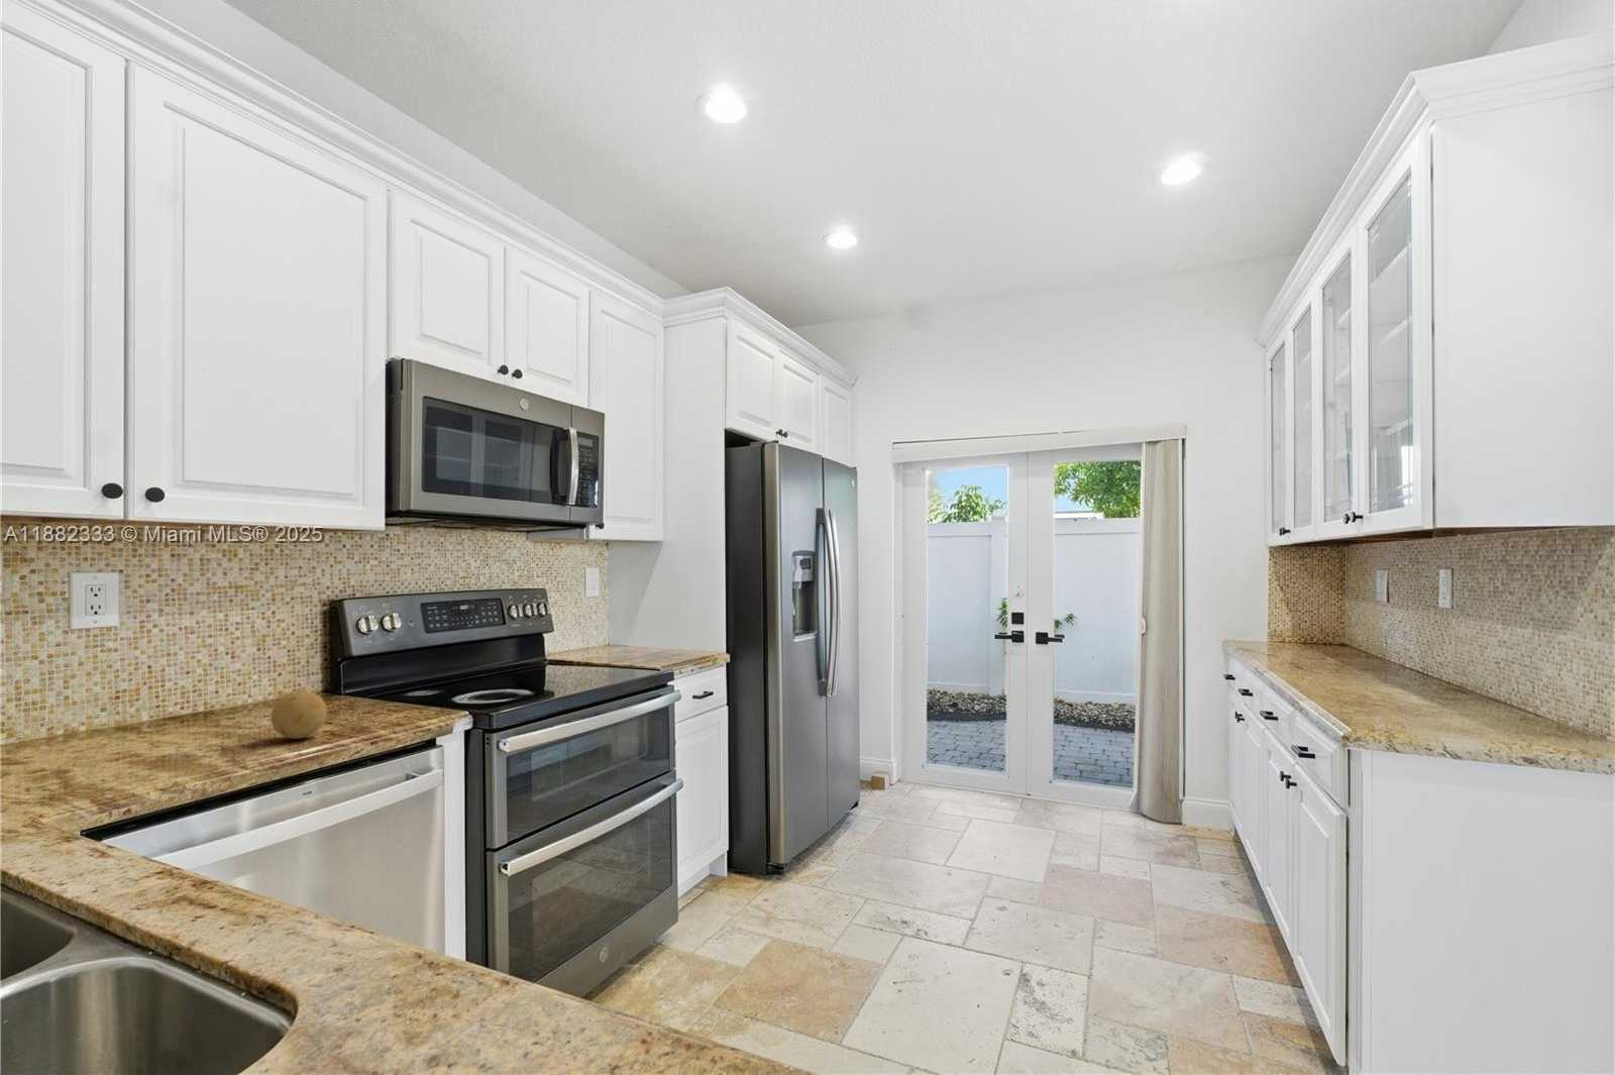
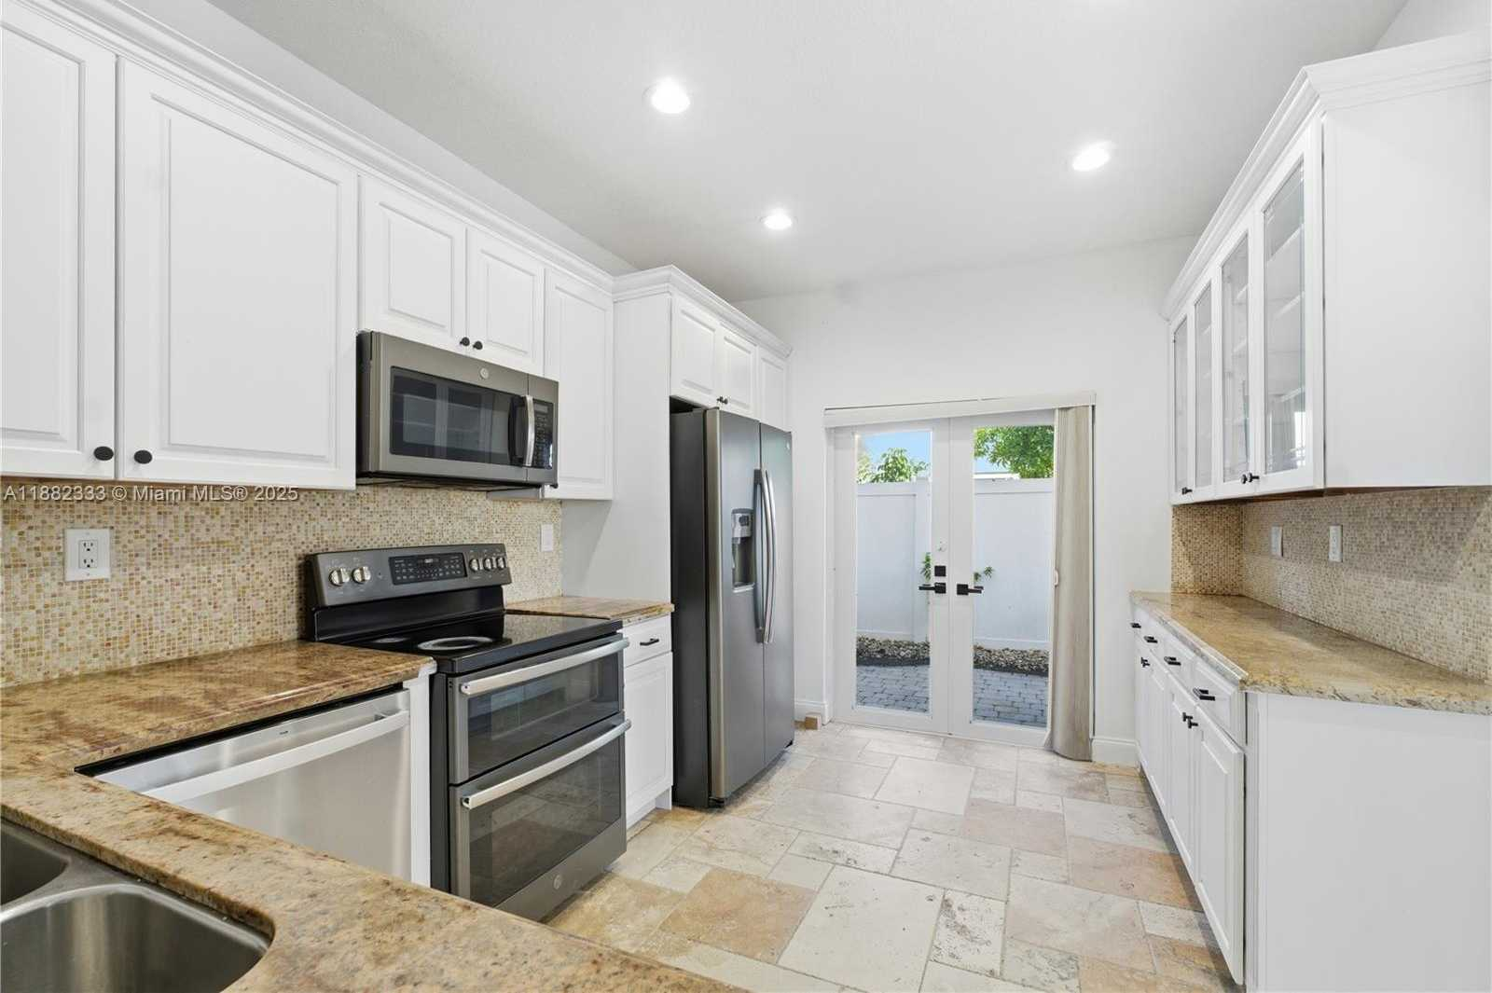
- fruit [270,690,328,740]
